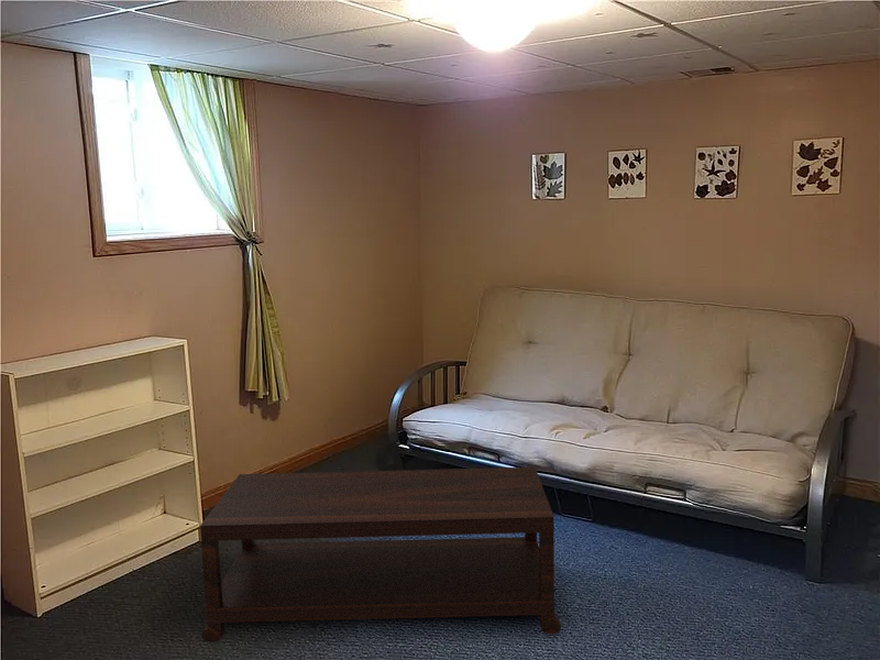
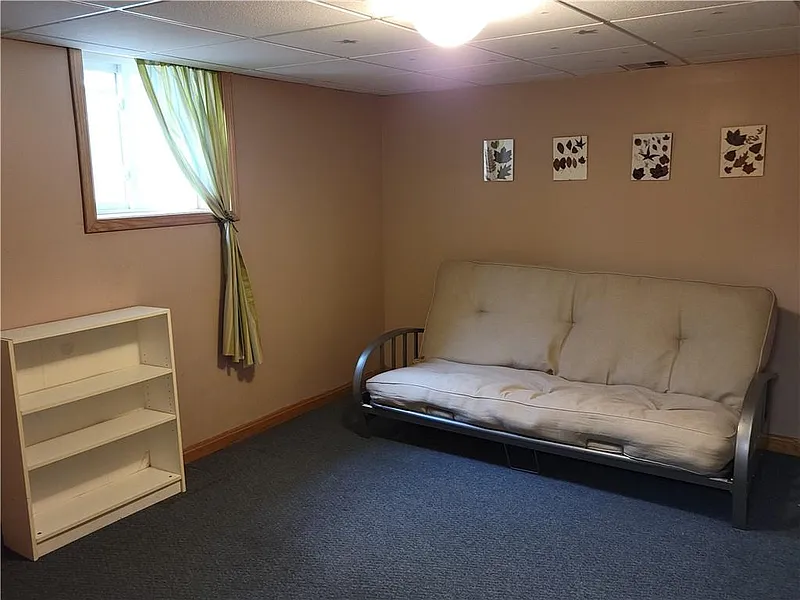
- coffee table [199,465,562,644]
